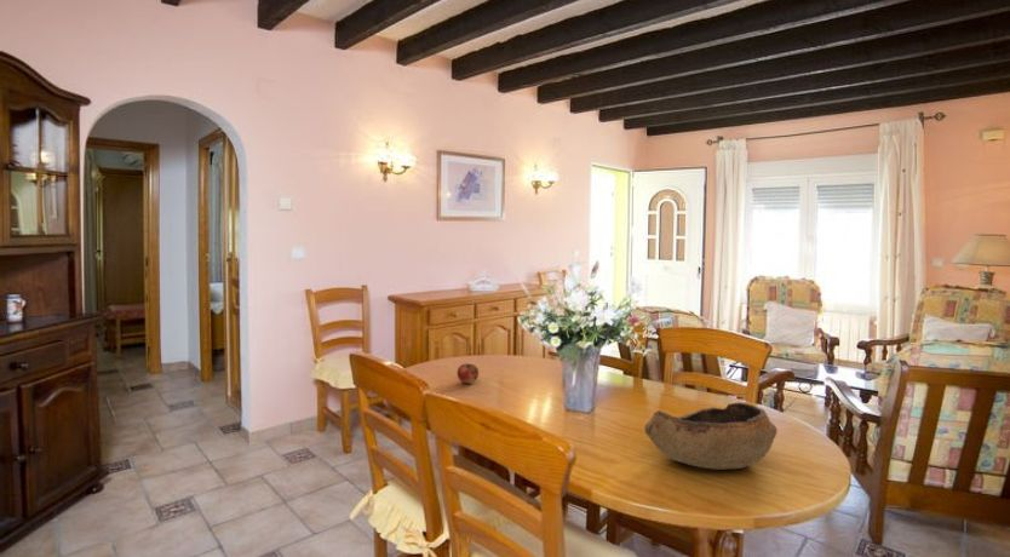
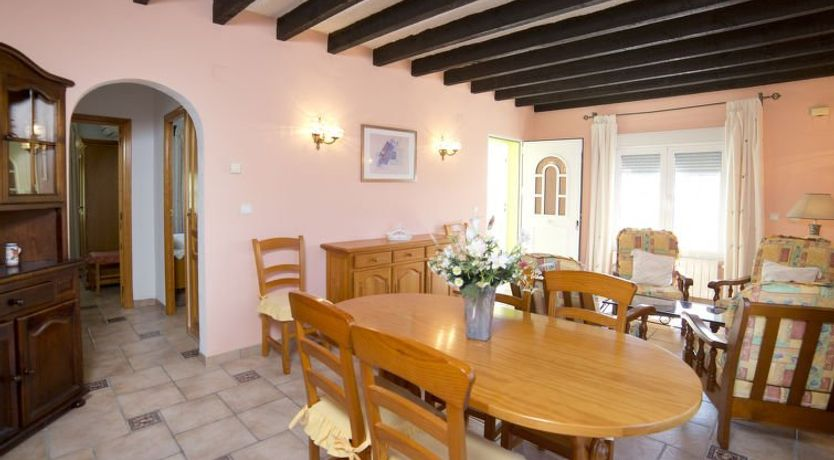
- fruit [455,362,480,384]
- bowl [643,401,777,471]
